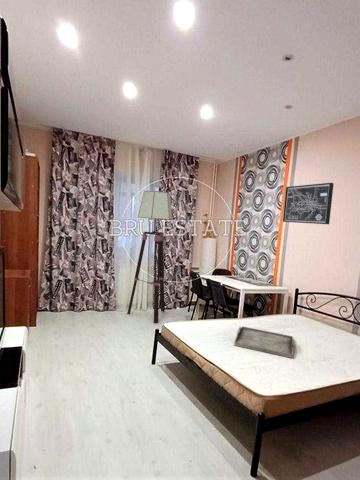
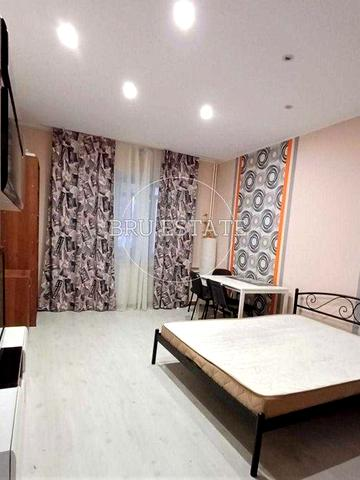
- floor lamp [126,190,173,324]
- serving tray [233,325,294,359]
- wall art [282,182,334,225]
